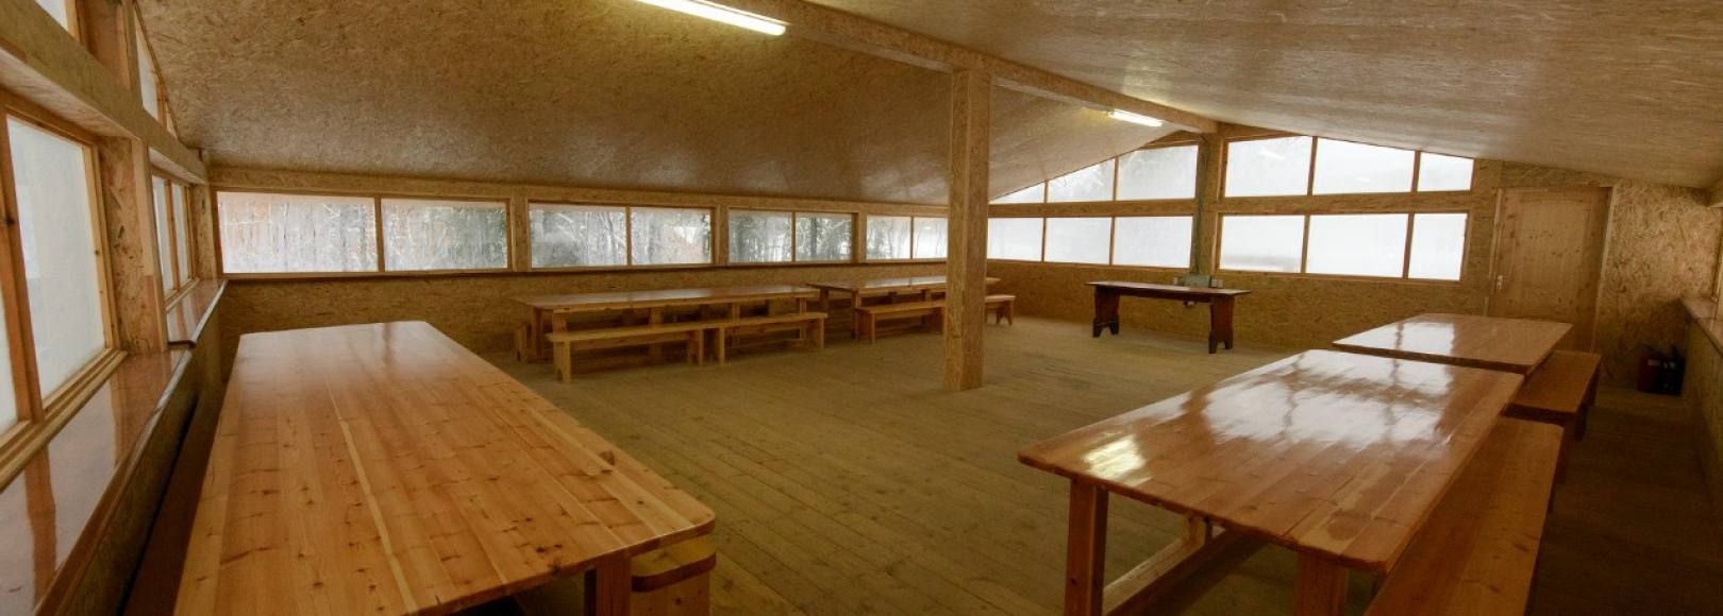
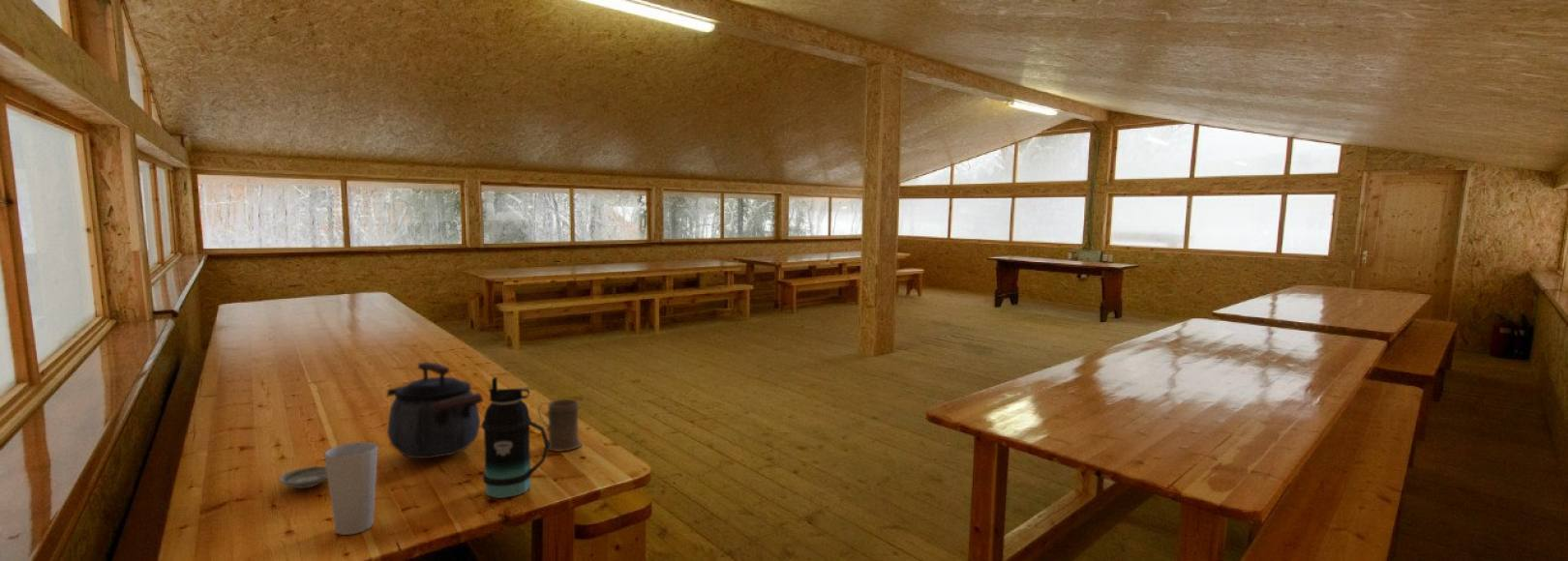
+ mug [537,399,583,453]
+ bottle [480,376,550,499]
+ saucer [278,465,328,489]
+ kettle [385,361,484,459]
+ cup [323,441,378,536]
